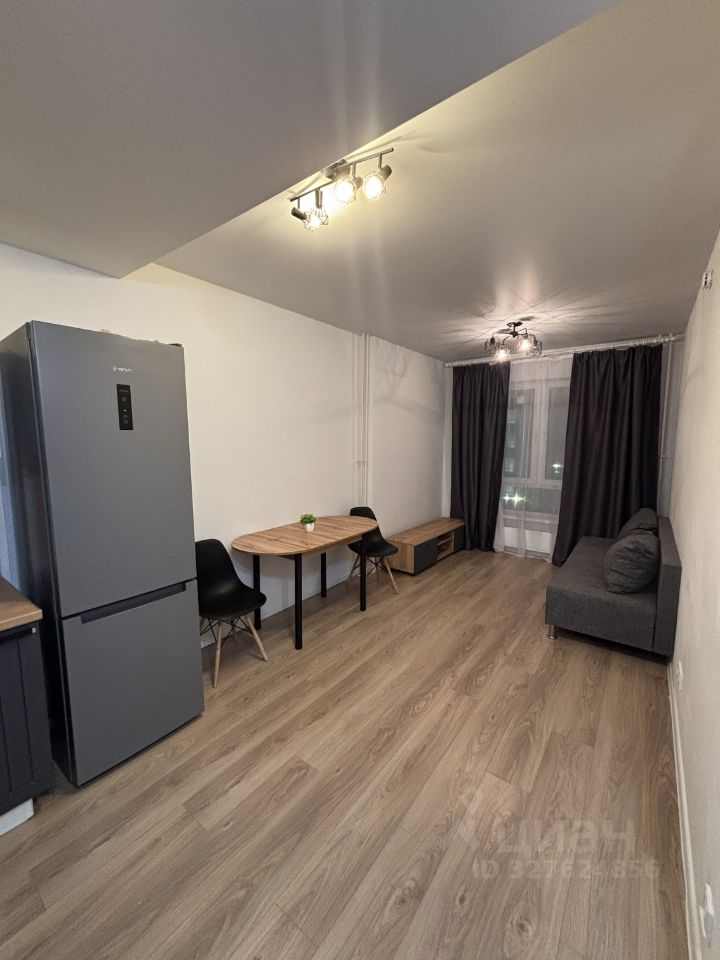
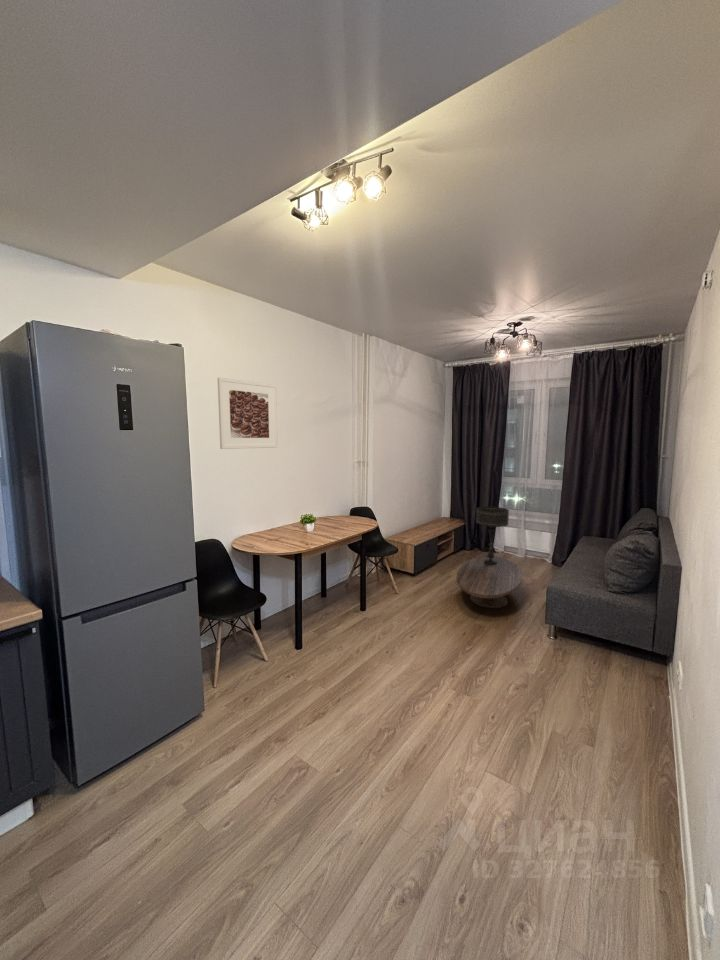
+ table lamp [475,506,510,565]
+ coffee table [456,555,523,609]
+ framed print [217,376,279,450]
